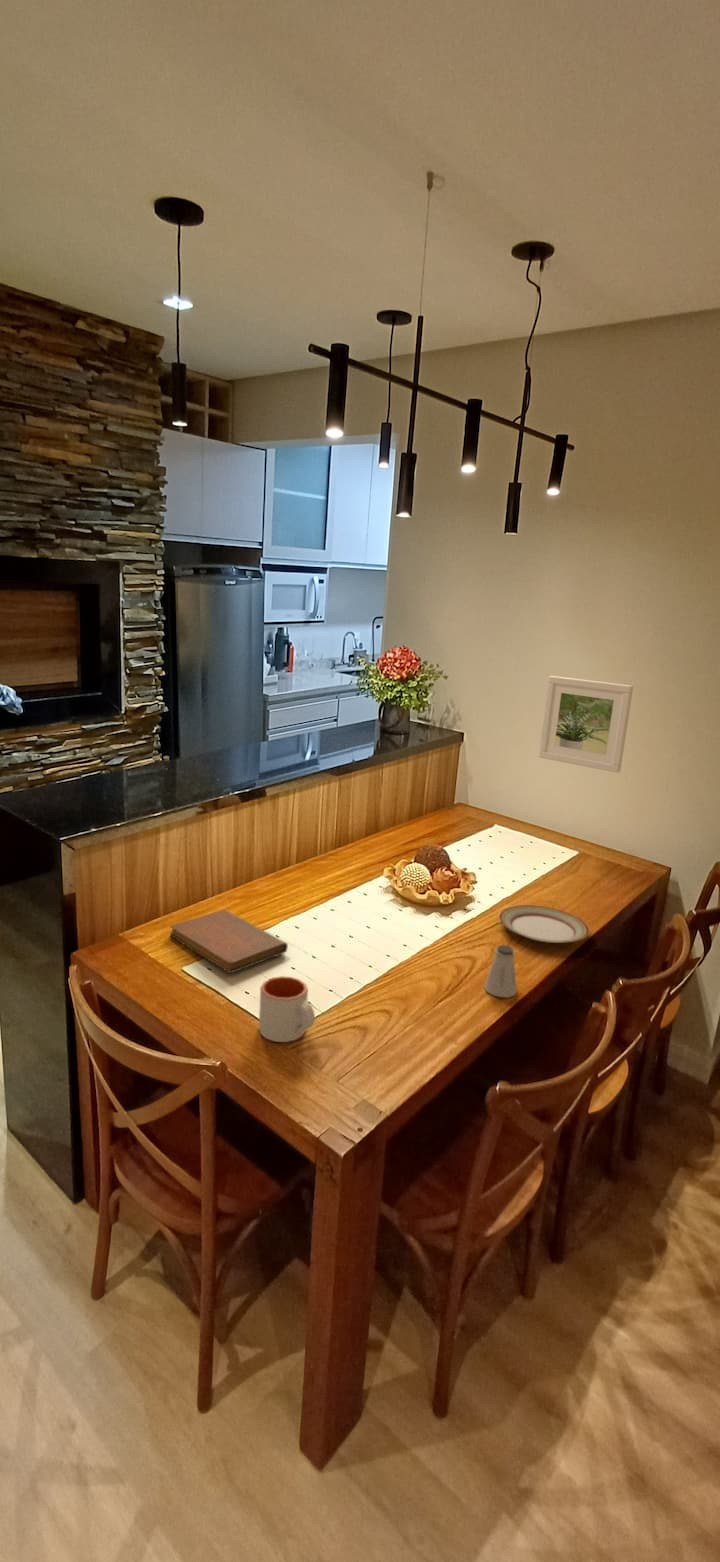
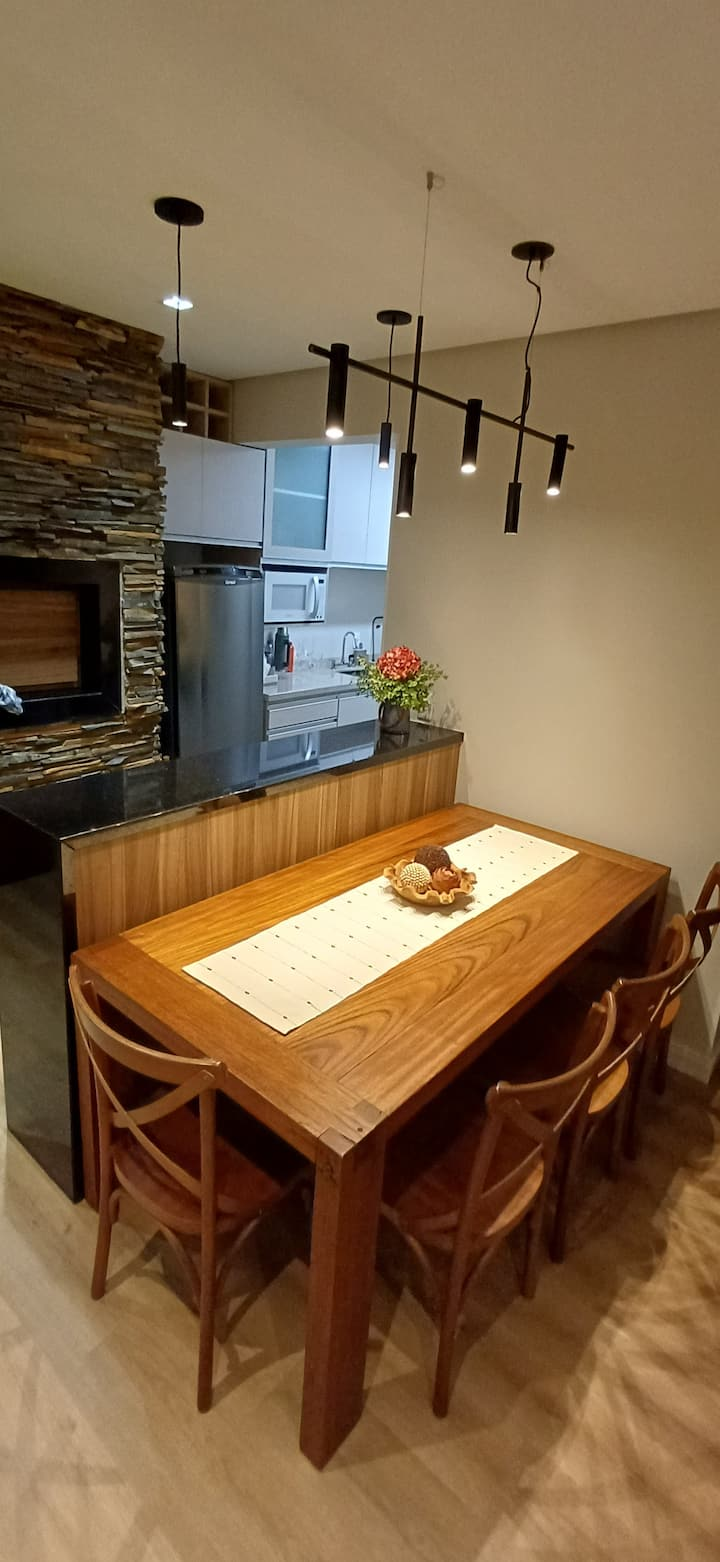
- saltshaker [483,944,518,998]
- notebook [169,909,289,974]
- plate [498,904,590,944]
- mug [258,975,316,1043]
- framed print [538,675,634,774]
